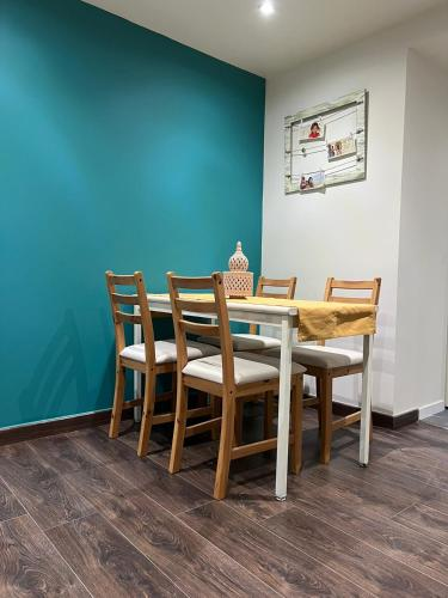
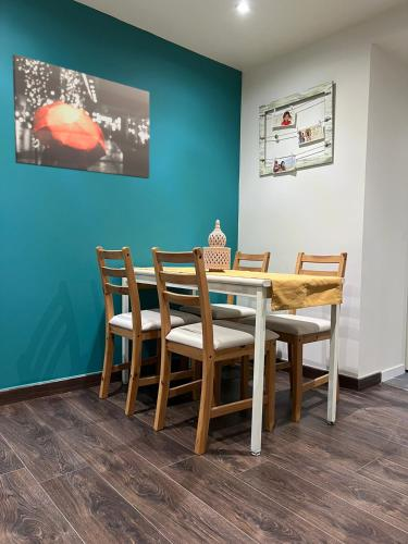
+ wall art [12,53,150,180]
